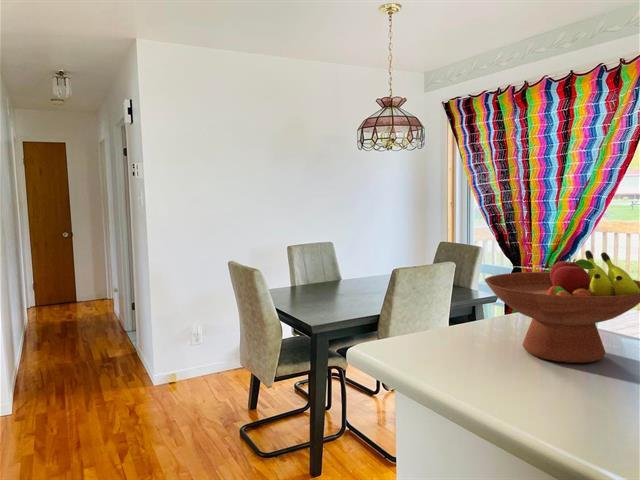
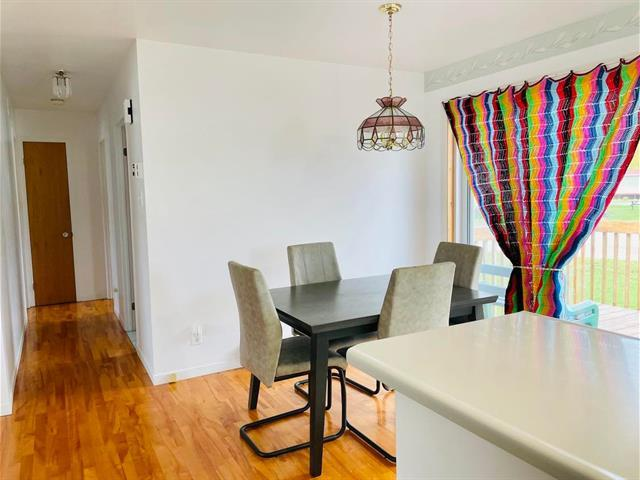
- fruit bowl [484,249,640,364]
